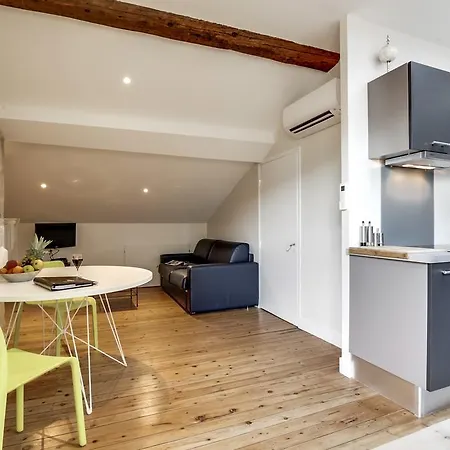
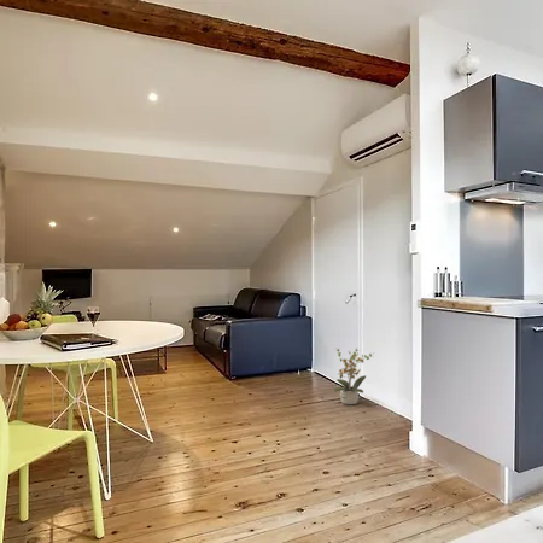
+ potted plant [332,348,374,405]
